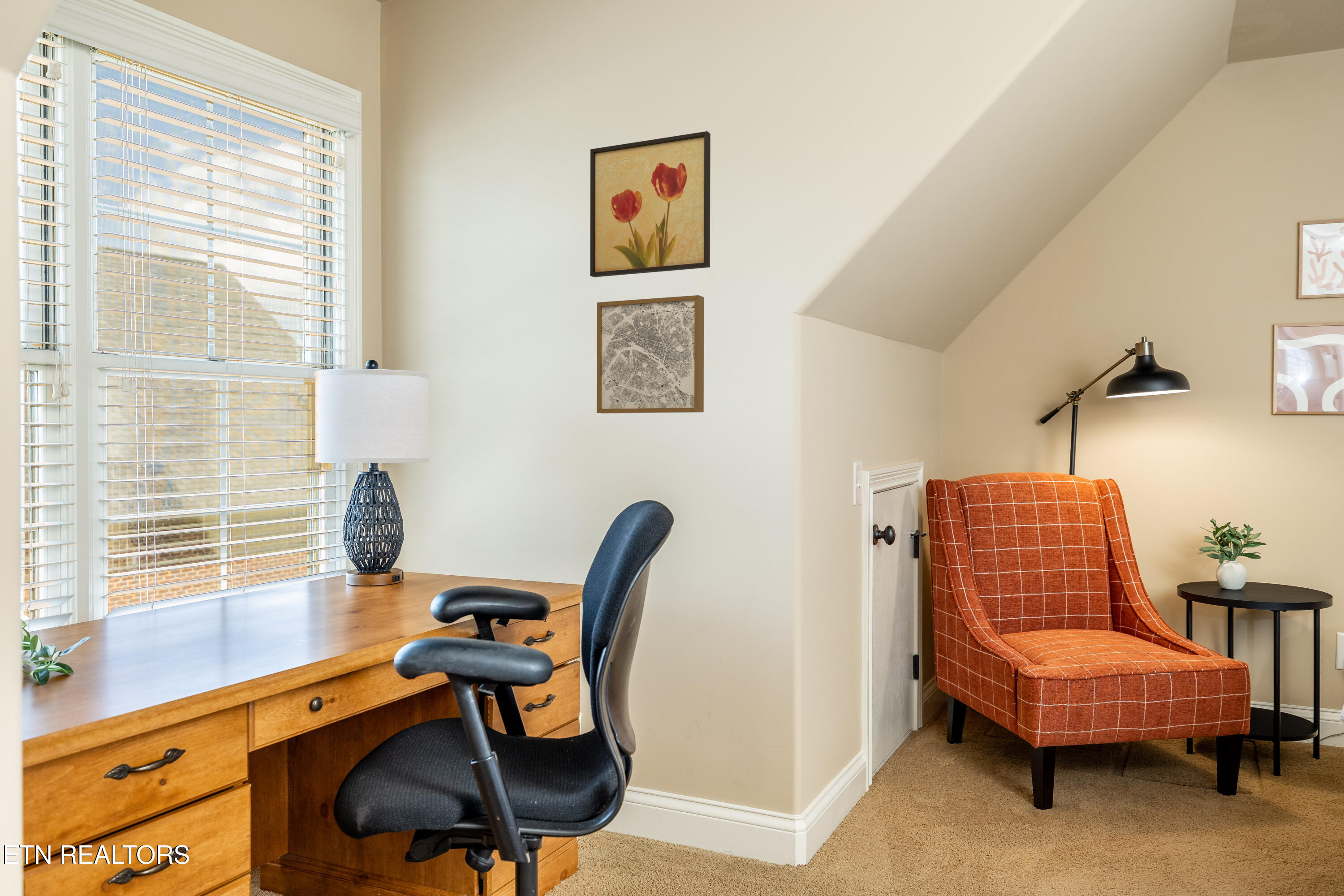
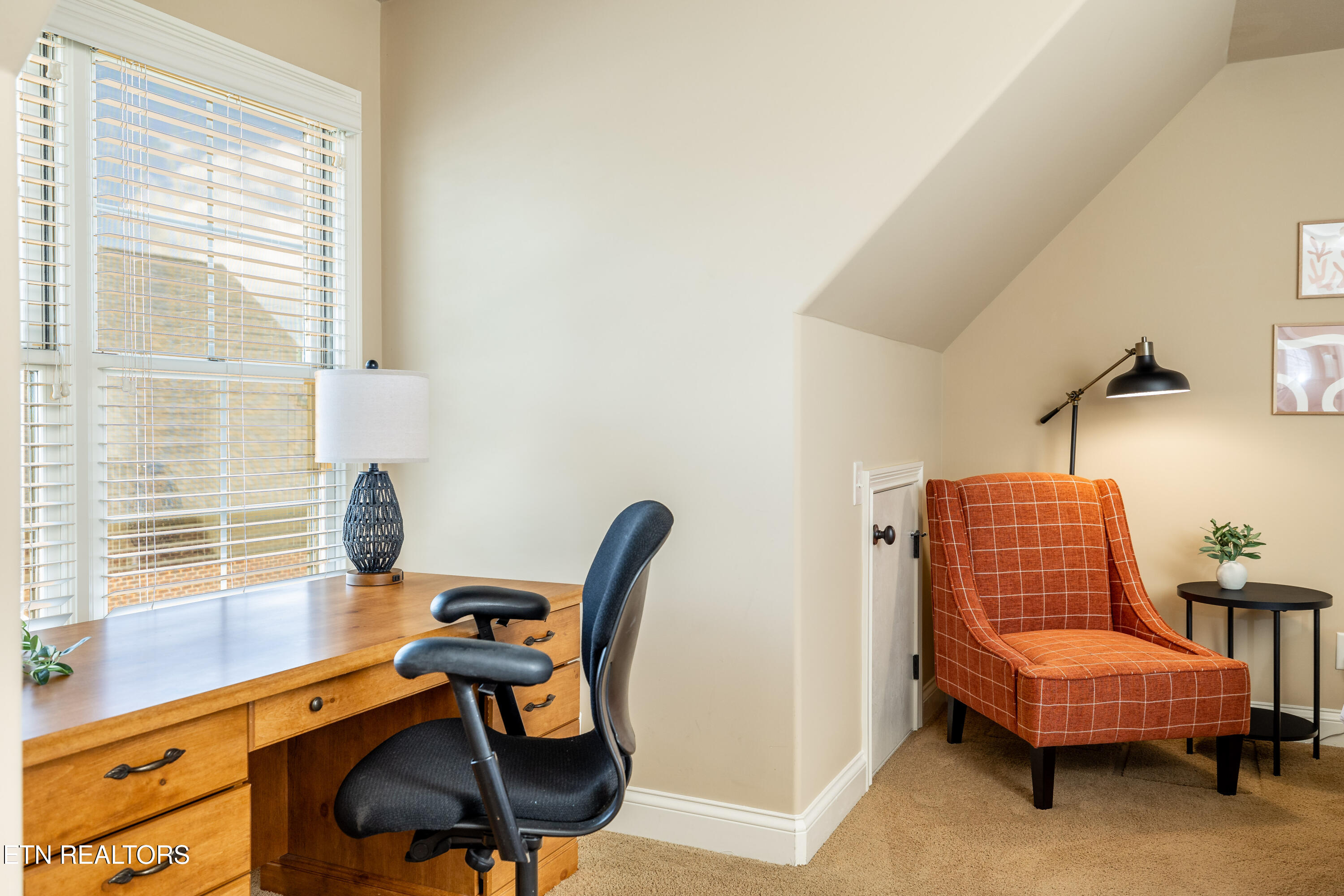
- wall art [596,295,705,414]
- wall art [590,131,711,278]
